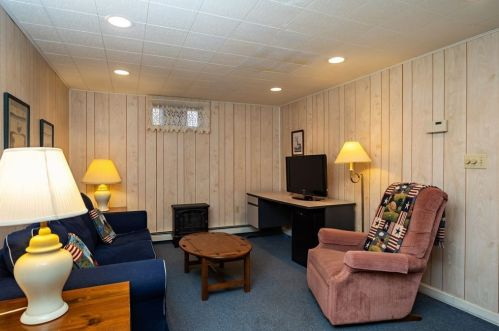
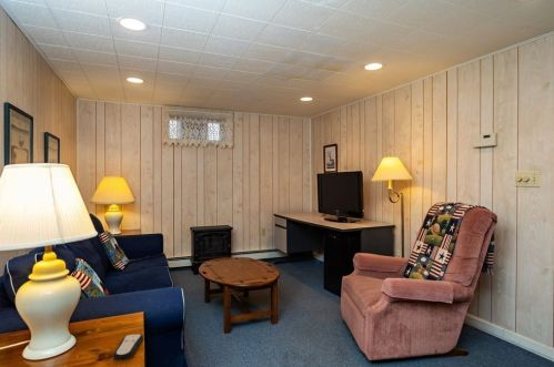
+ remote control [112,333,144,361]
